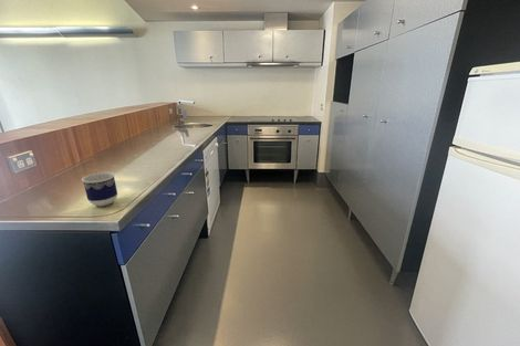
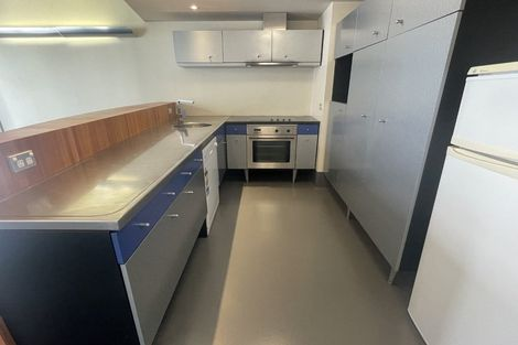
- cup [81,171,118,207]
